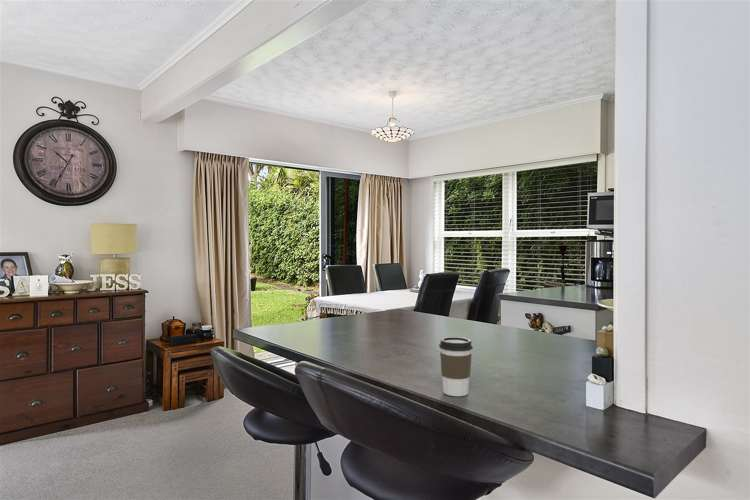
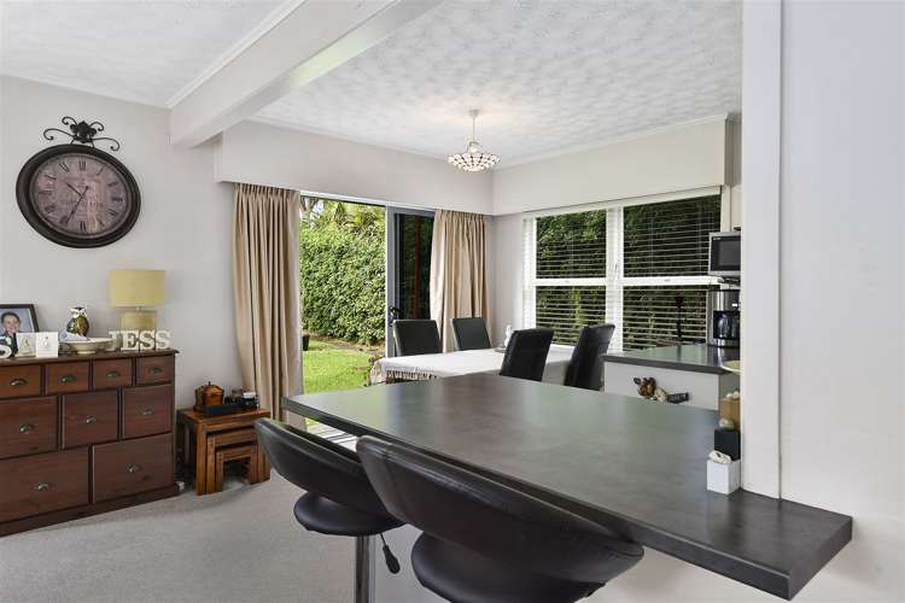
- coffee cup [438,336,474,397]
